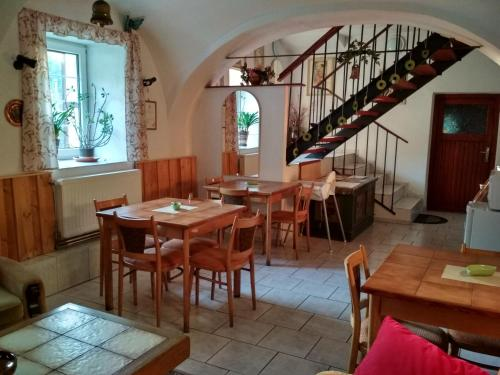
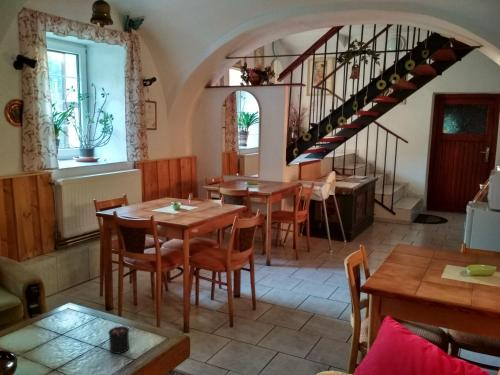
+ candle [107,324,130,355]
